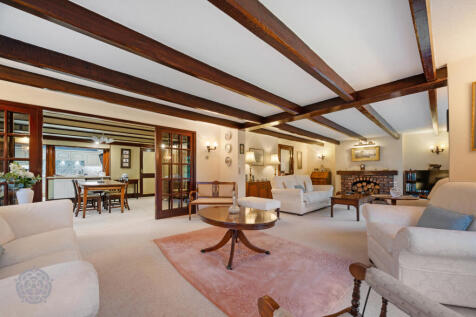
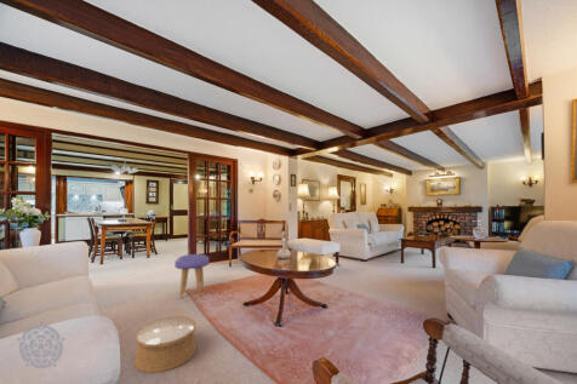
+ woven basket [133,315,198,374]
+ stool [173,253,210,300]
